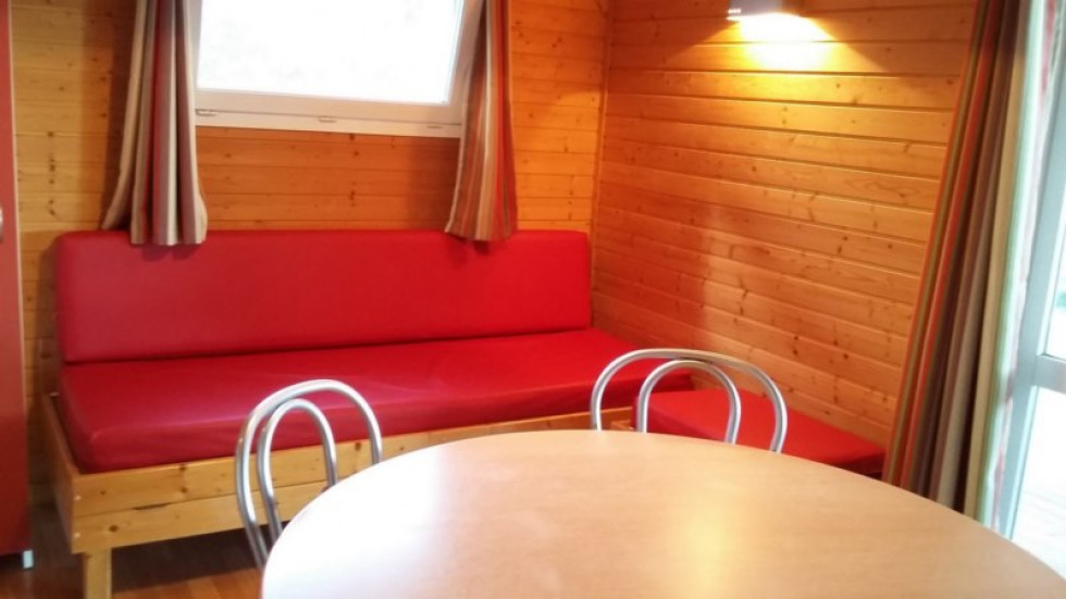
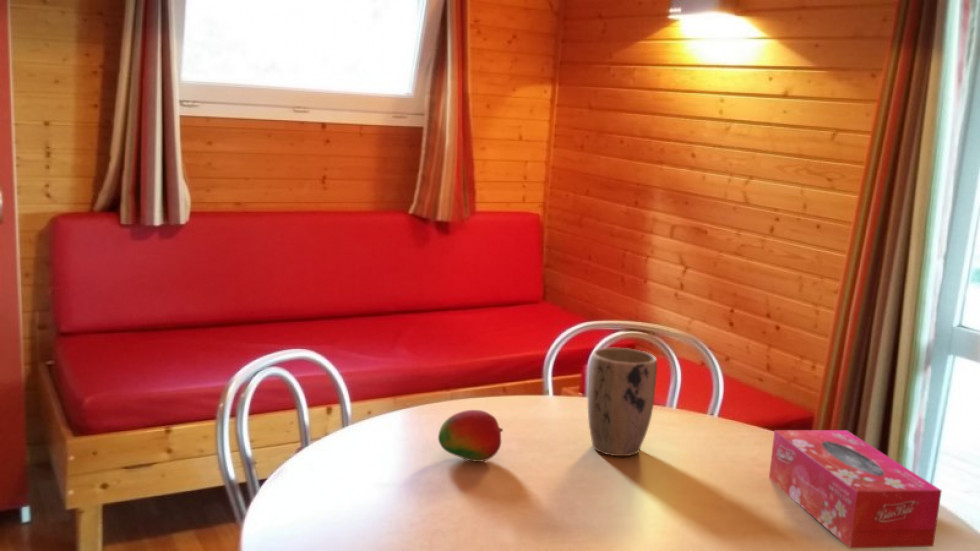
+ fruit [437,409,504,463]
+ plant pot [587,347,658,457]
+ tissue box [768,429,943,549]
